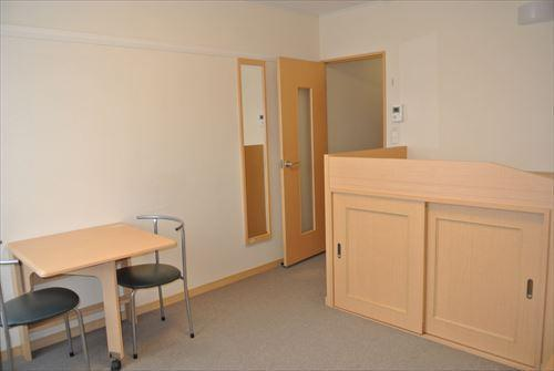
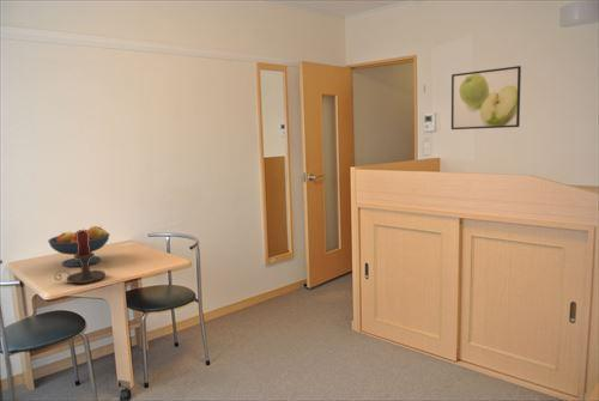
+ candle holder [53,229,107,285]
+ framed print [450,65,522,130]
+ fruit bowl [47,225,111,268]
